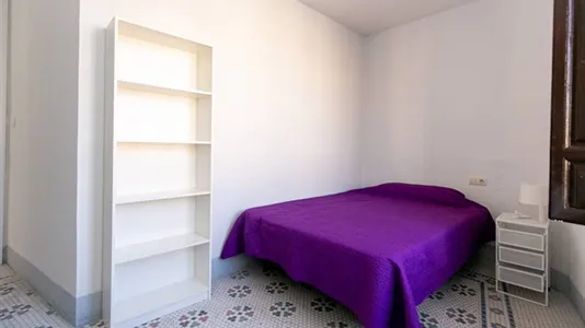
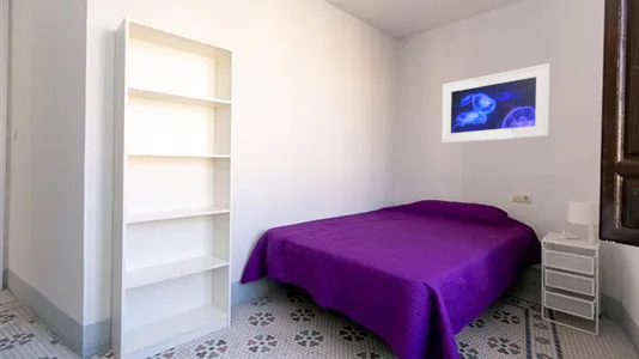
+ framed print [440,62,550,145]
